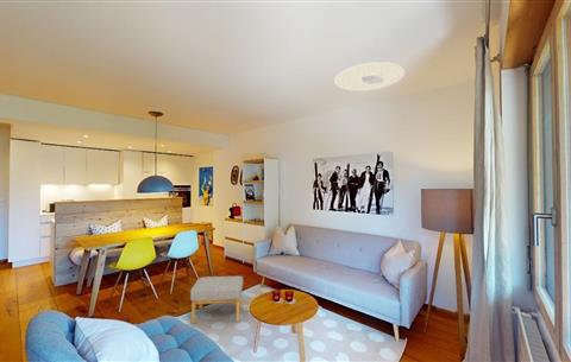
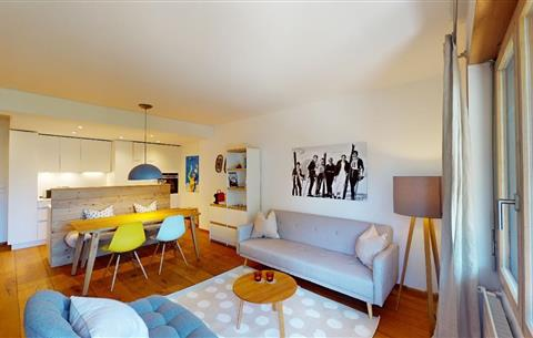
- footstool [189,275,244,325]
- ceiling light [333,61,406,93]
